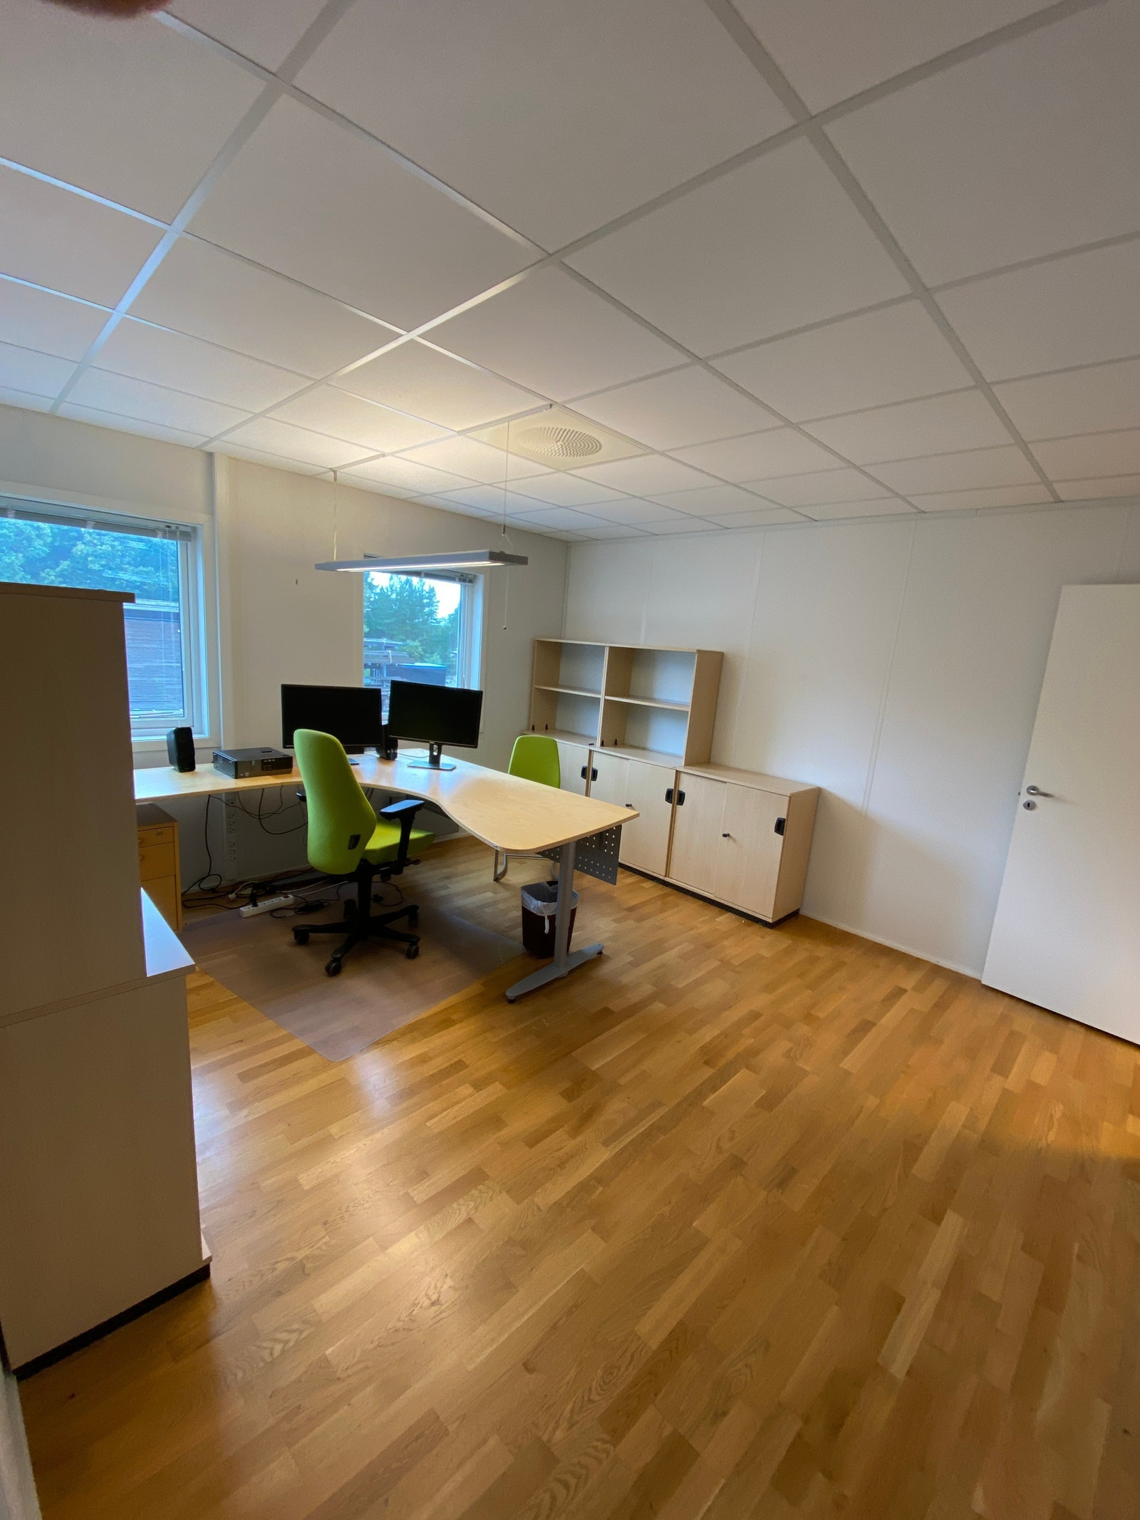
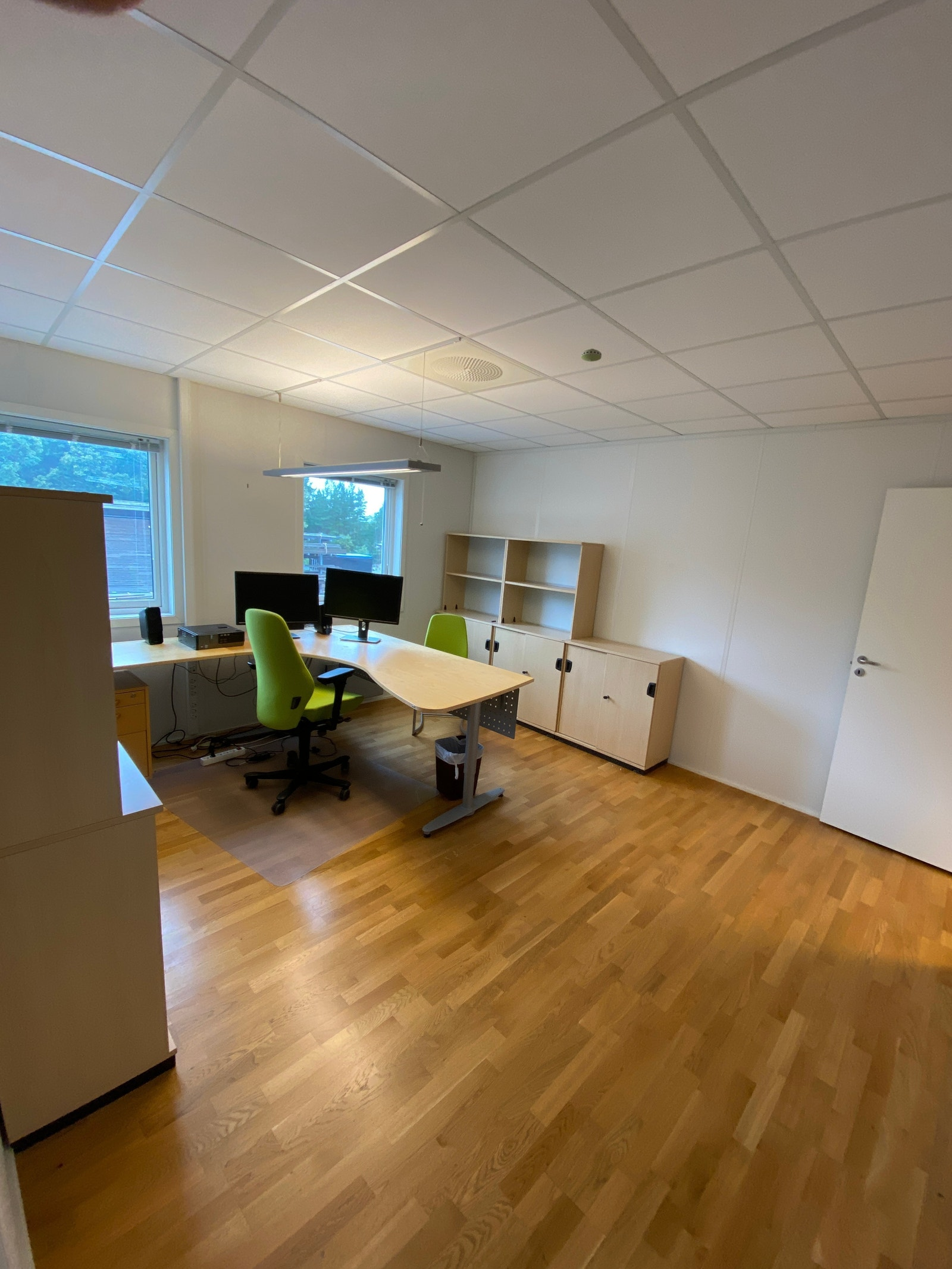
+ smoke detector [581,348,602,362]
